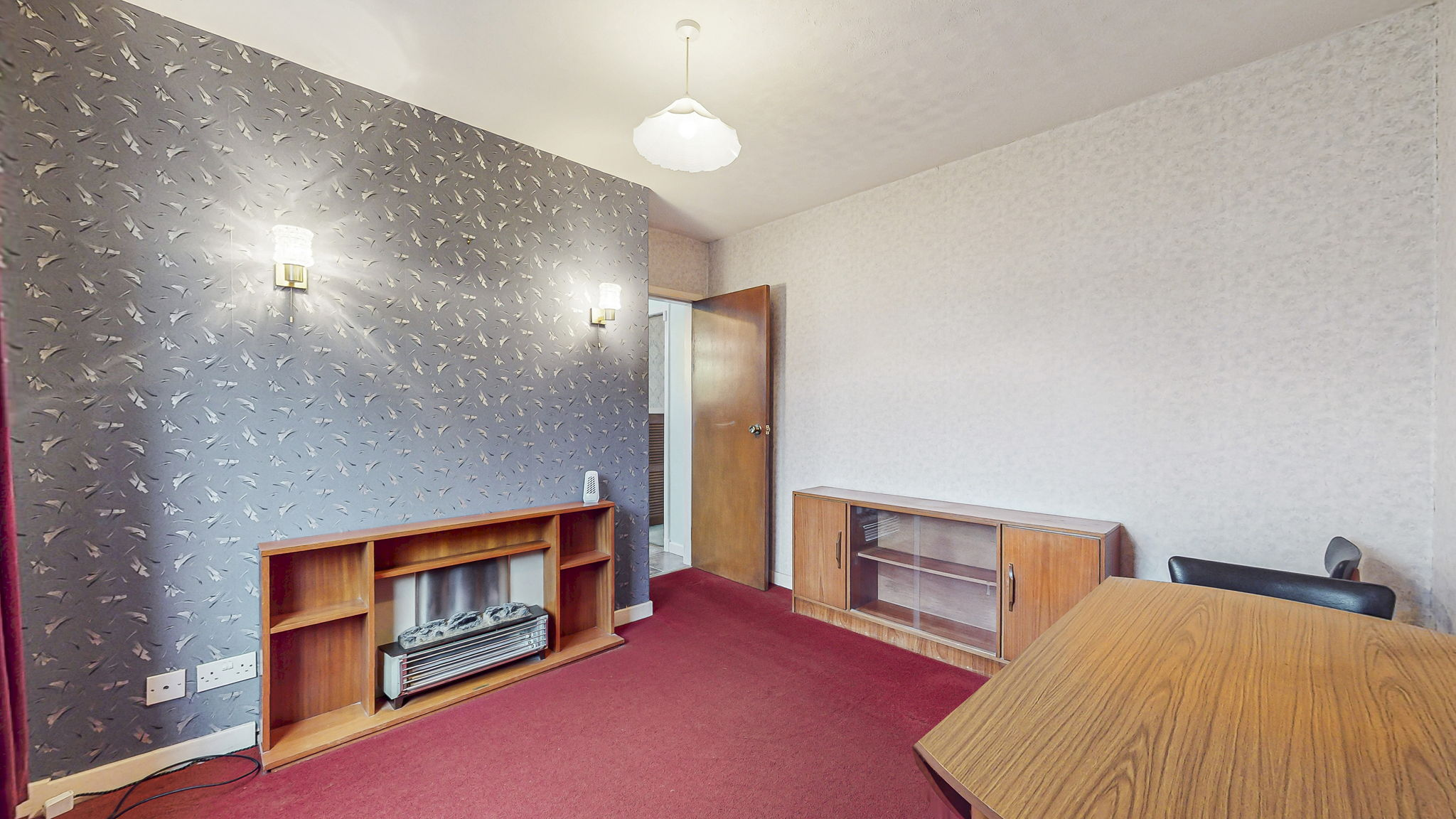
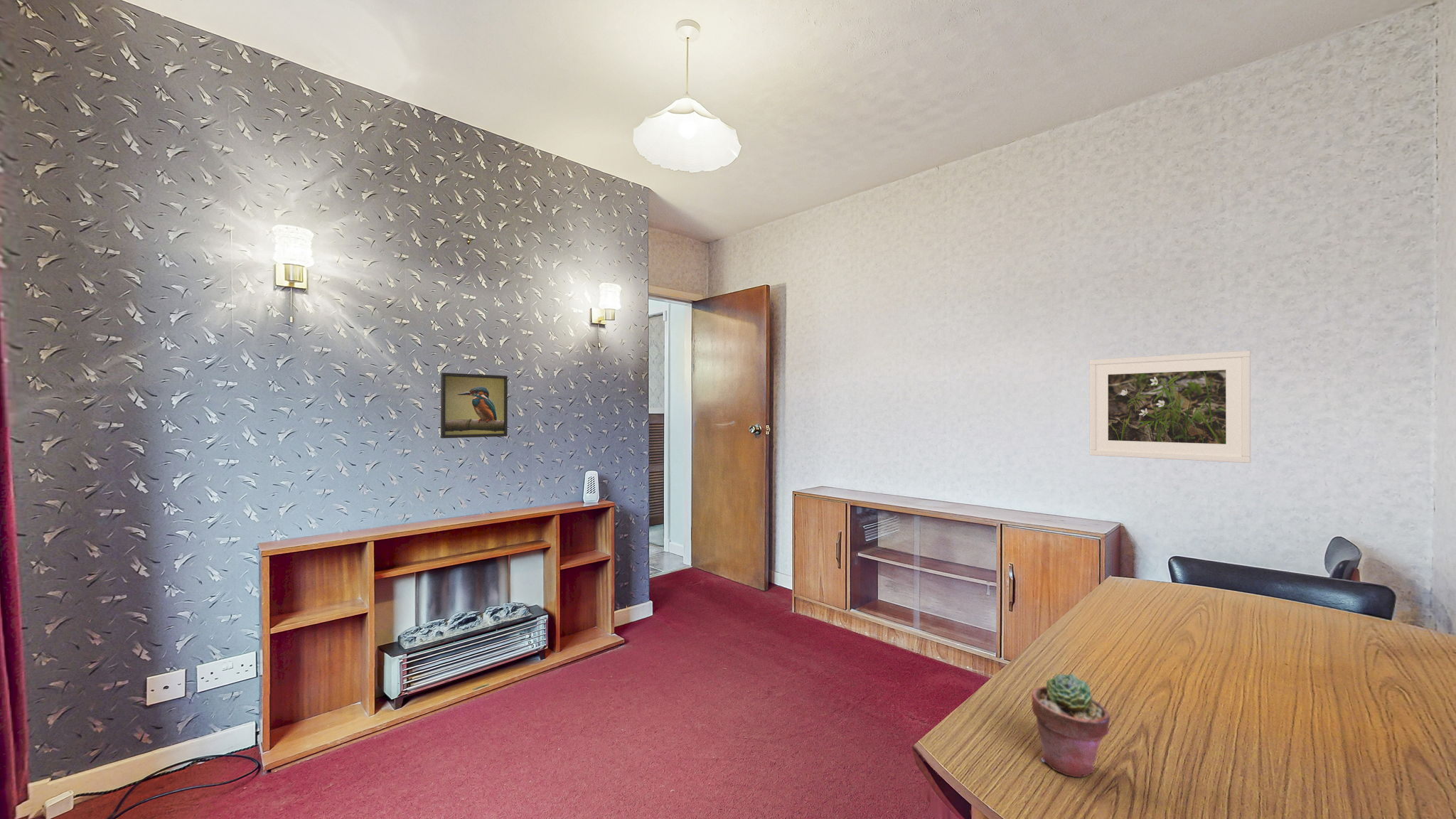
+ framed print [440,372,508,439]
+ potted succulent [1031,673,1111,778]
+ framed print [1089,350,1251,464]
